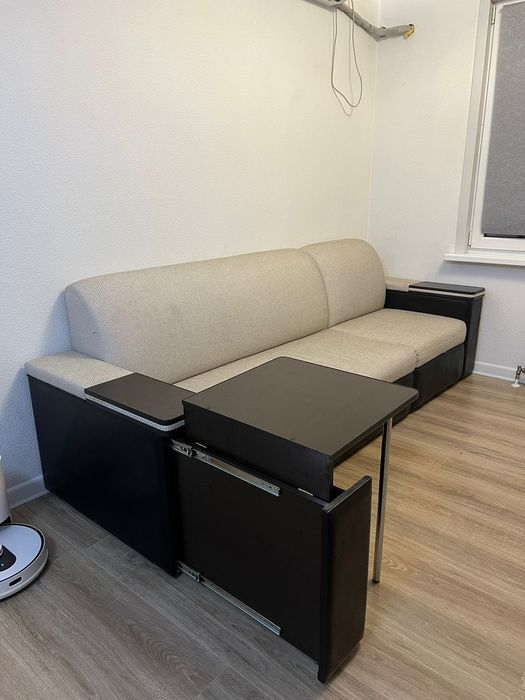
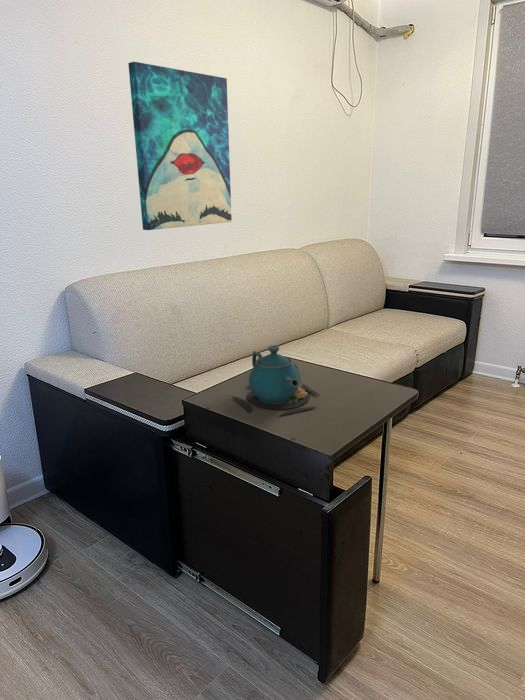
+ wall art [127,61,233,231]
+ teapot [231,345,321,417]
